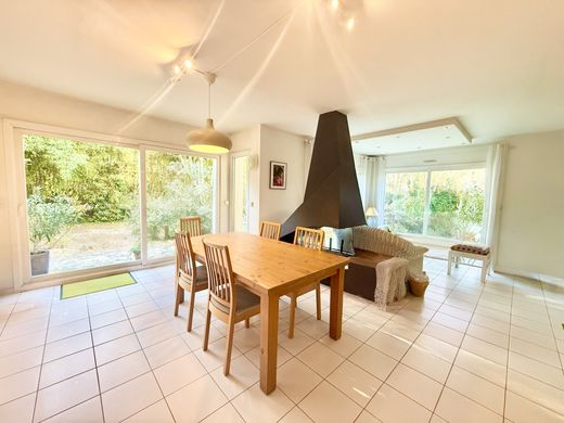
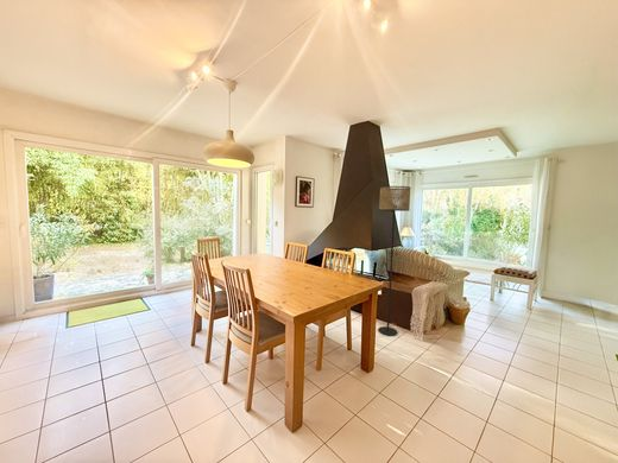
+ floor lamp [377,185,412,337]
